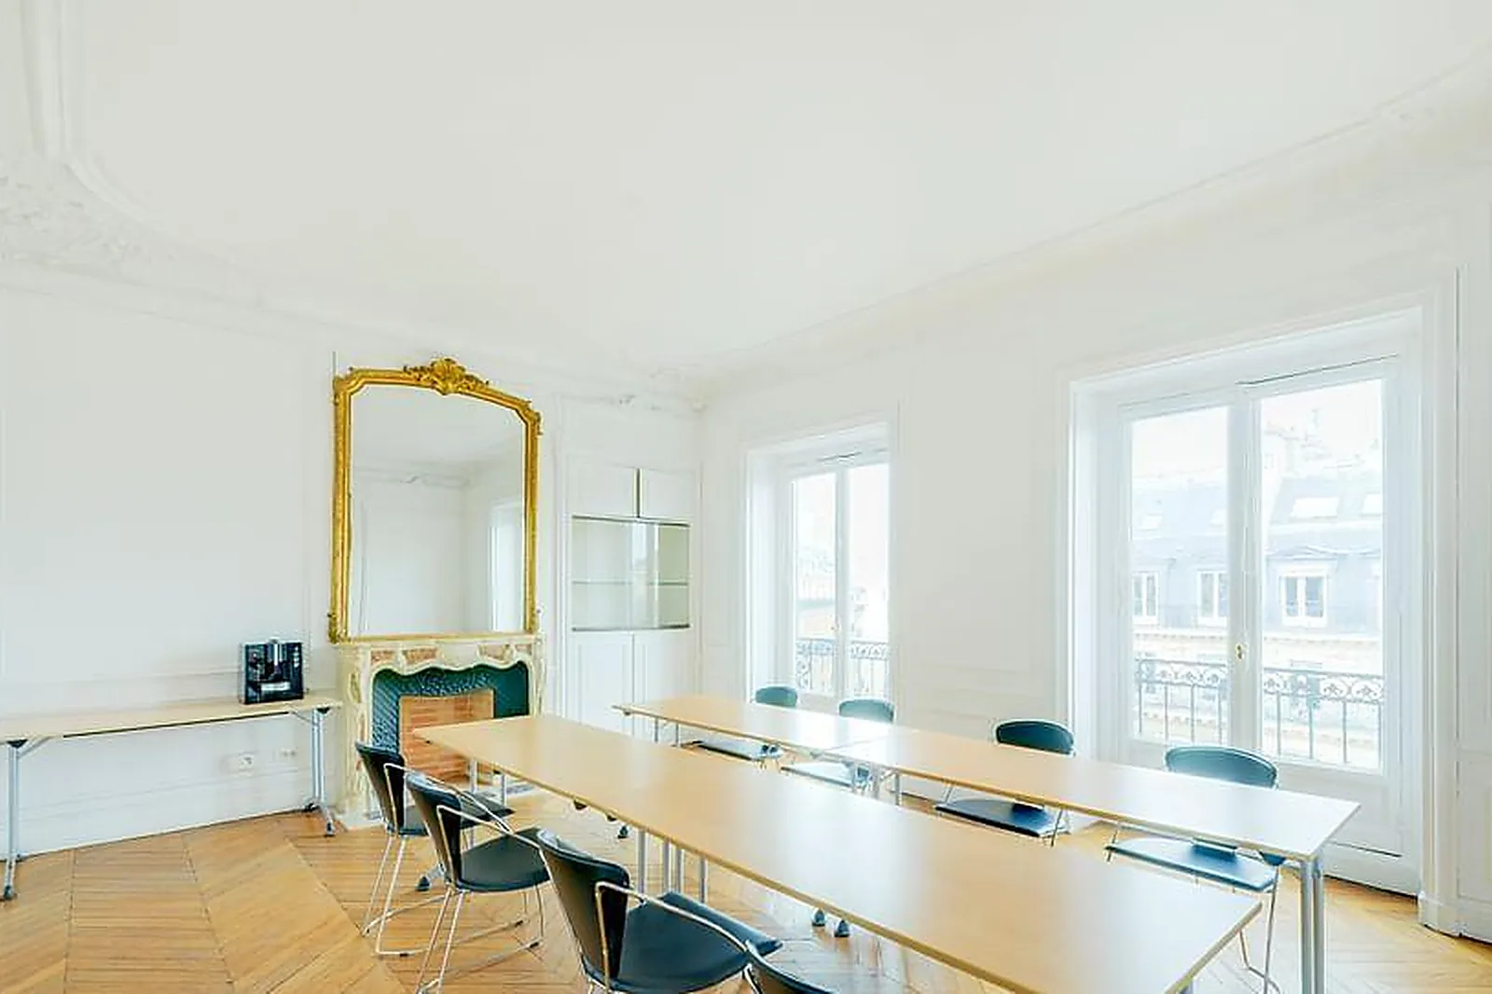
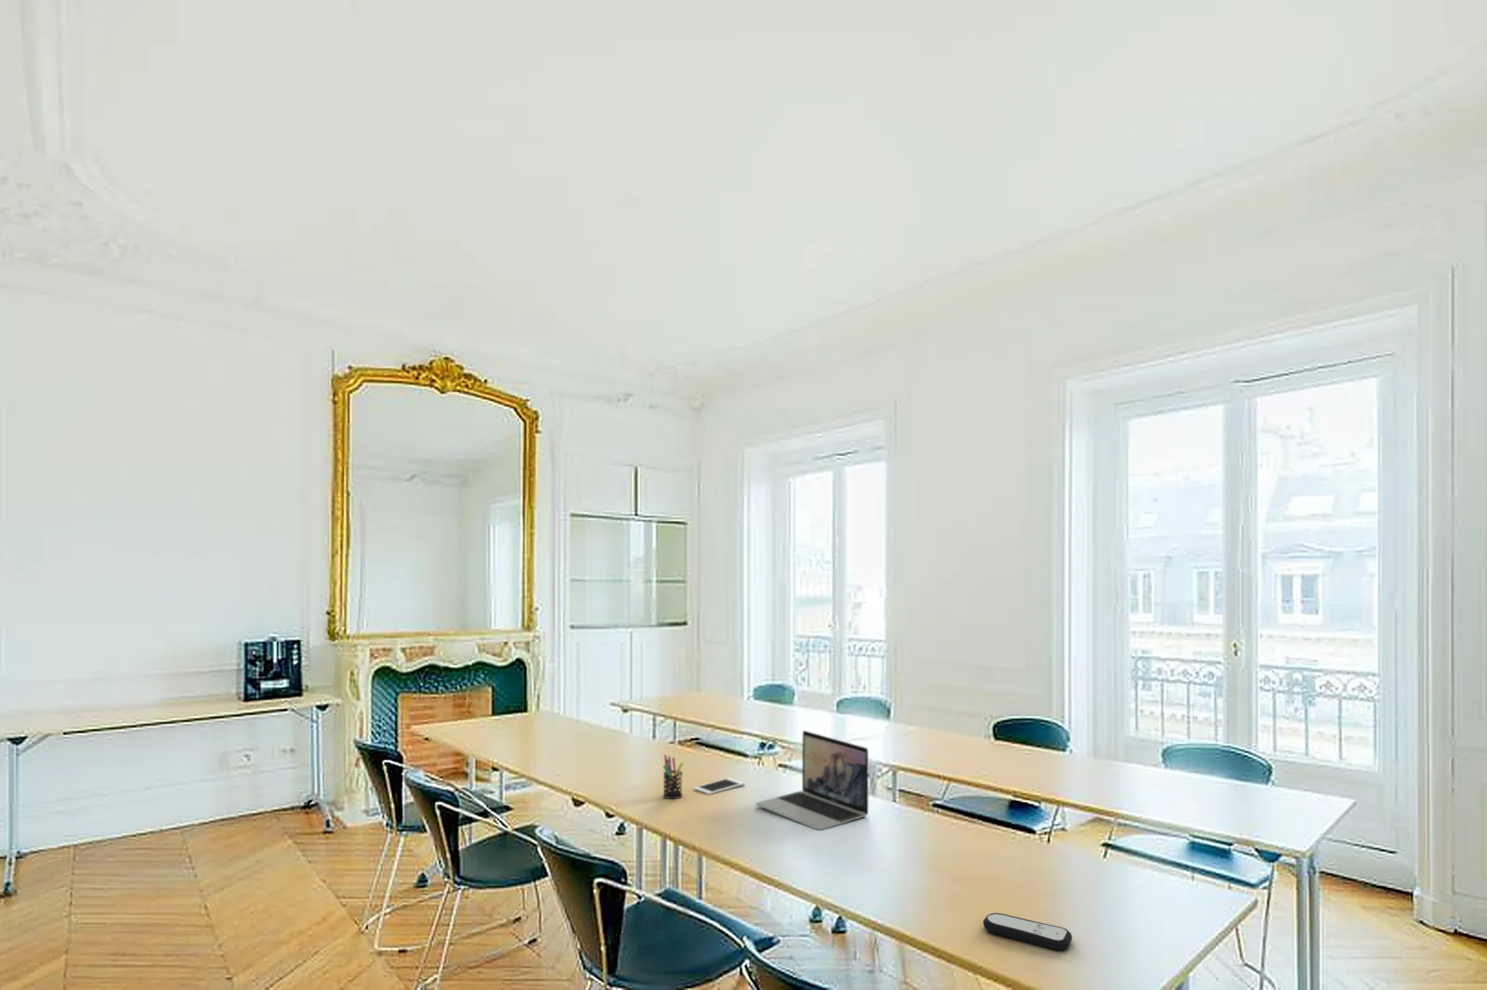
+ pen holder [662,755,684,800]
+ cell phone [693,778,746,796]
+ laptop [755,730,869,831]
+ remote control [983,912,1072,952]
